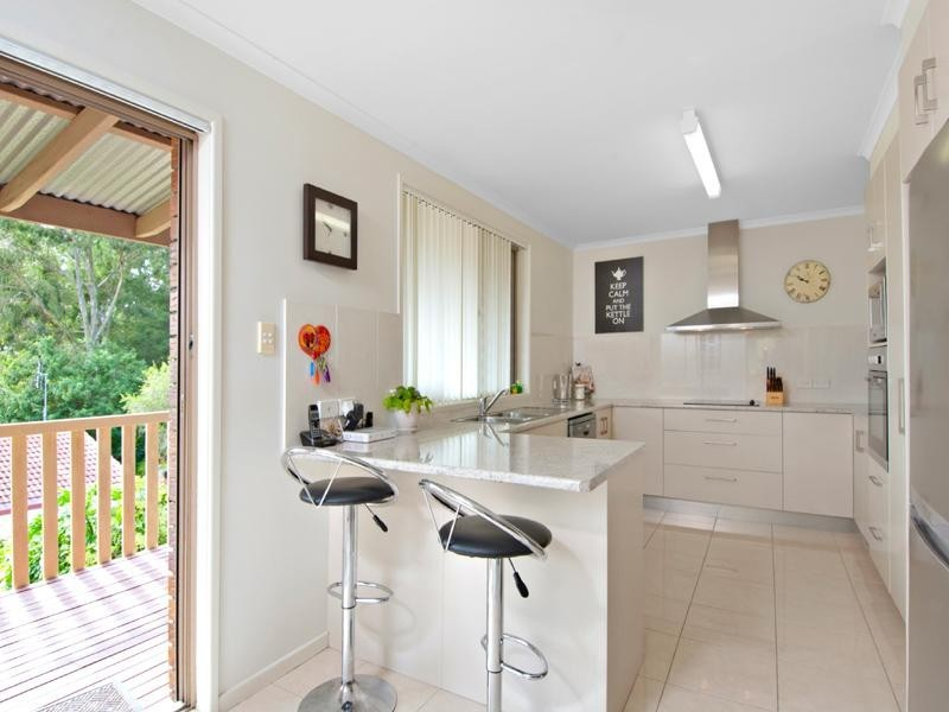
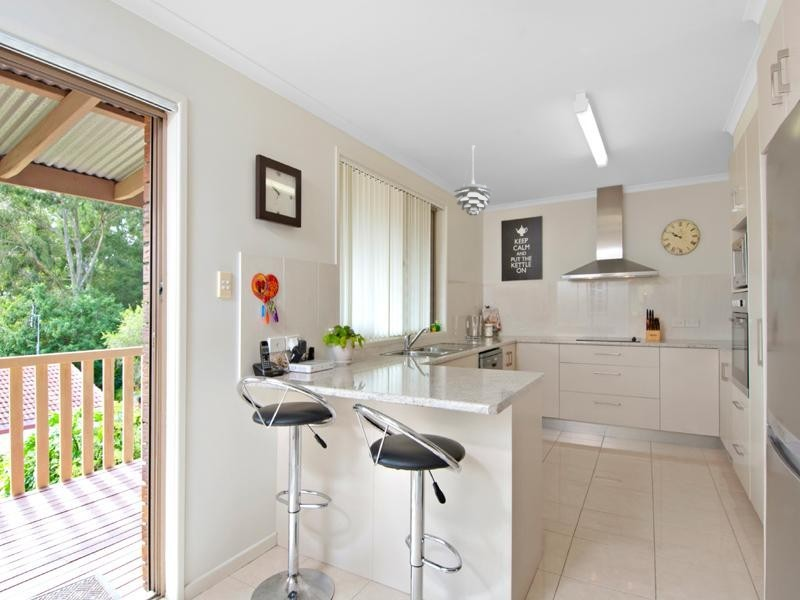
+ pendant light [453,144,495,216]
